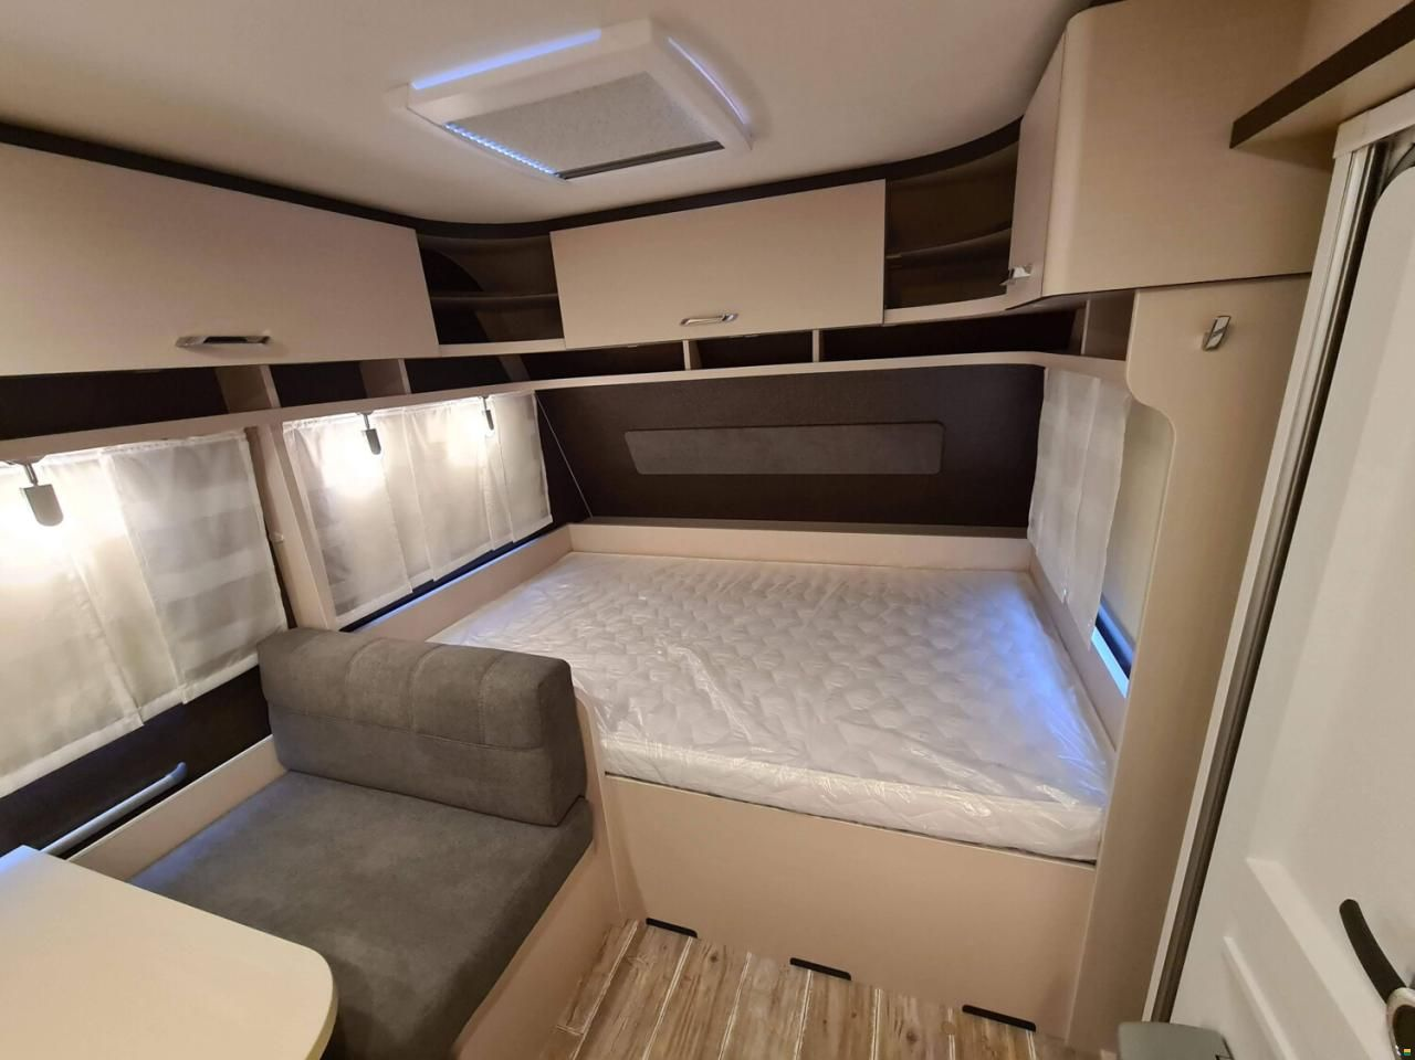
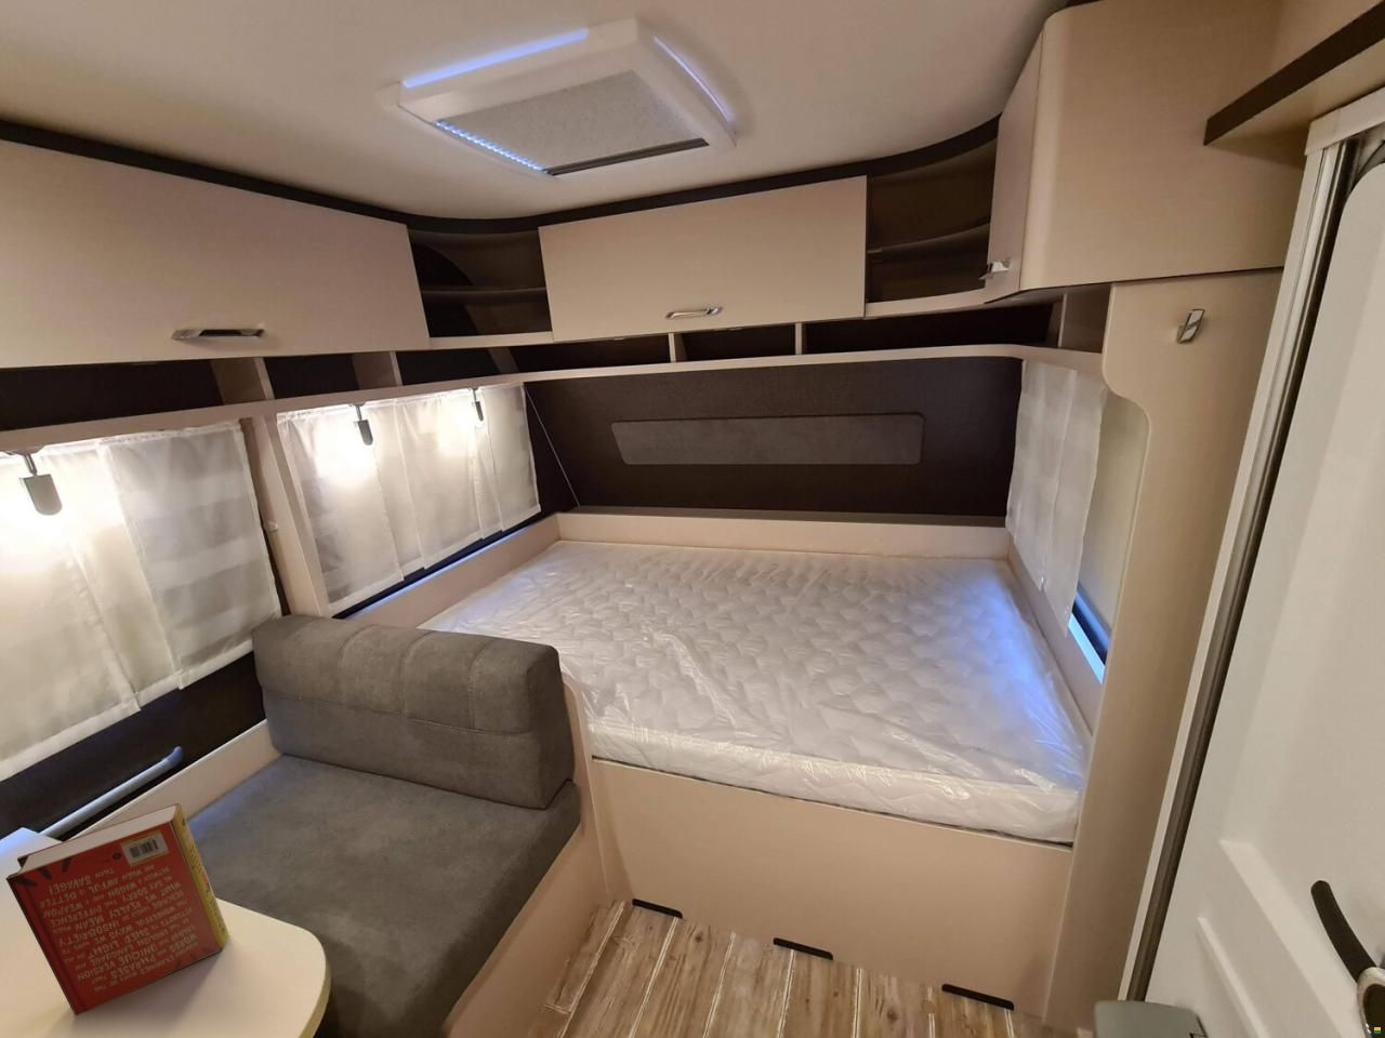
+ book [4,802,229,1017]
